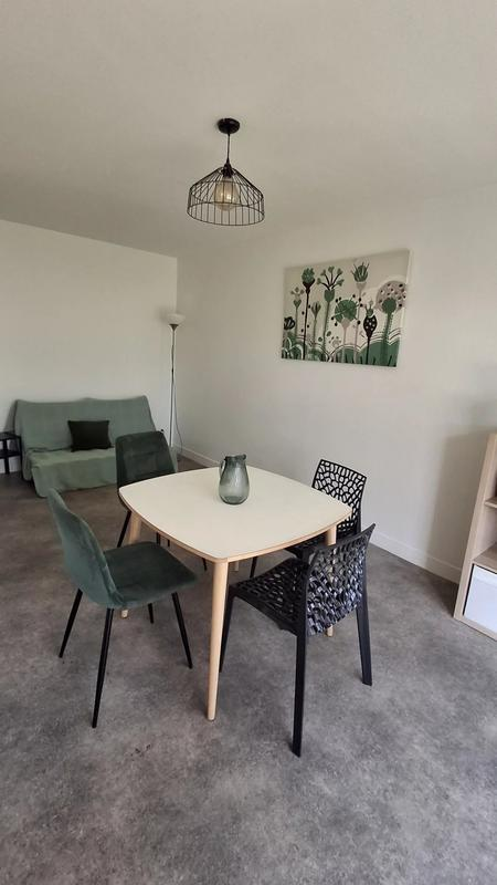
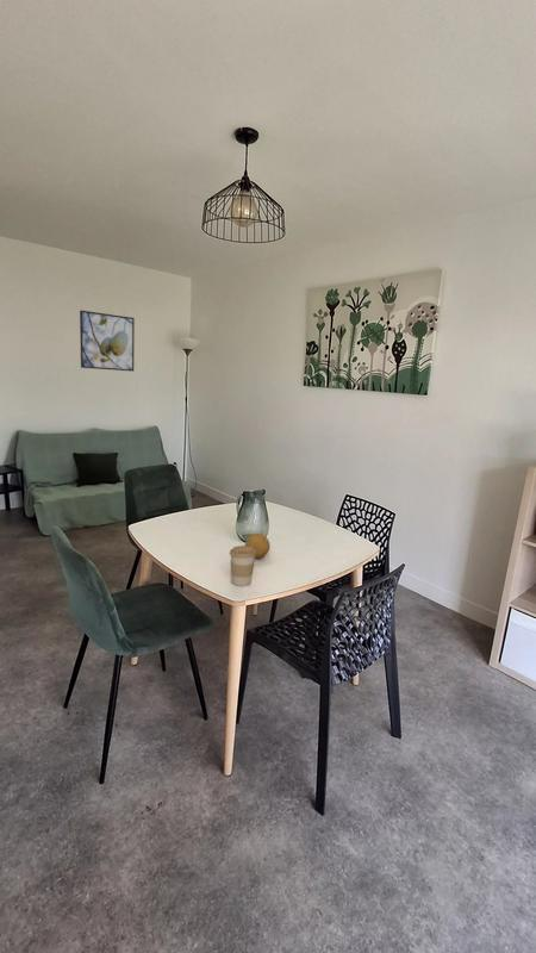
+ coffee cup [229,544,256,587]
+ fruit [244,532,270,560]
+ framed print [79,310,136,373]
